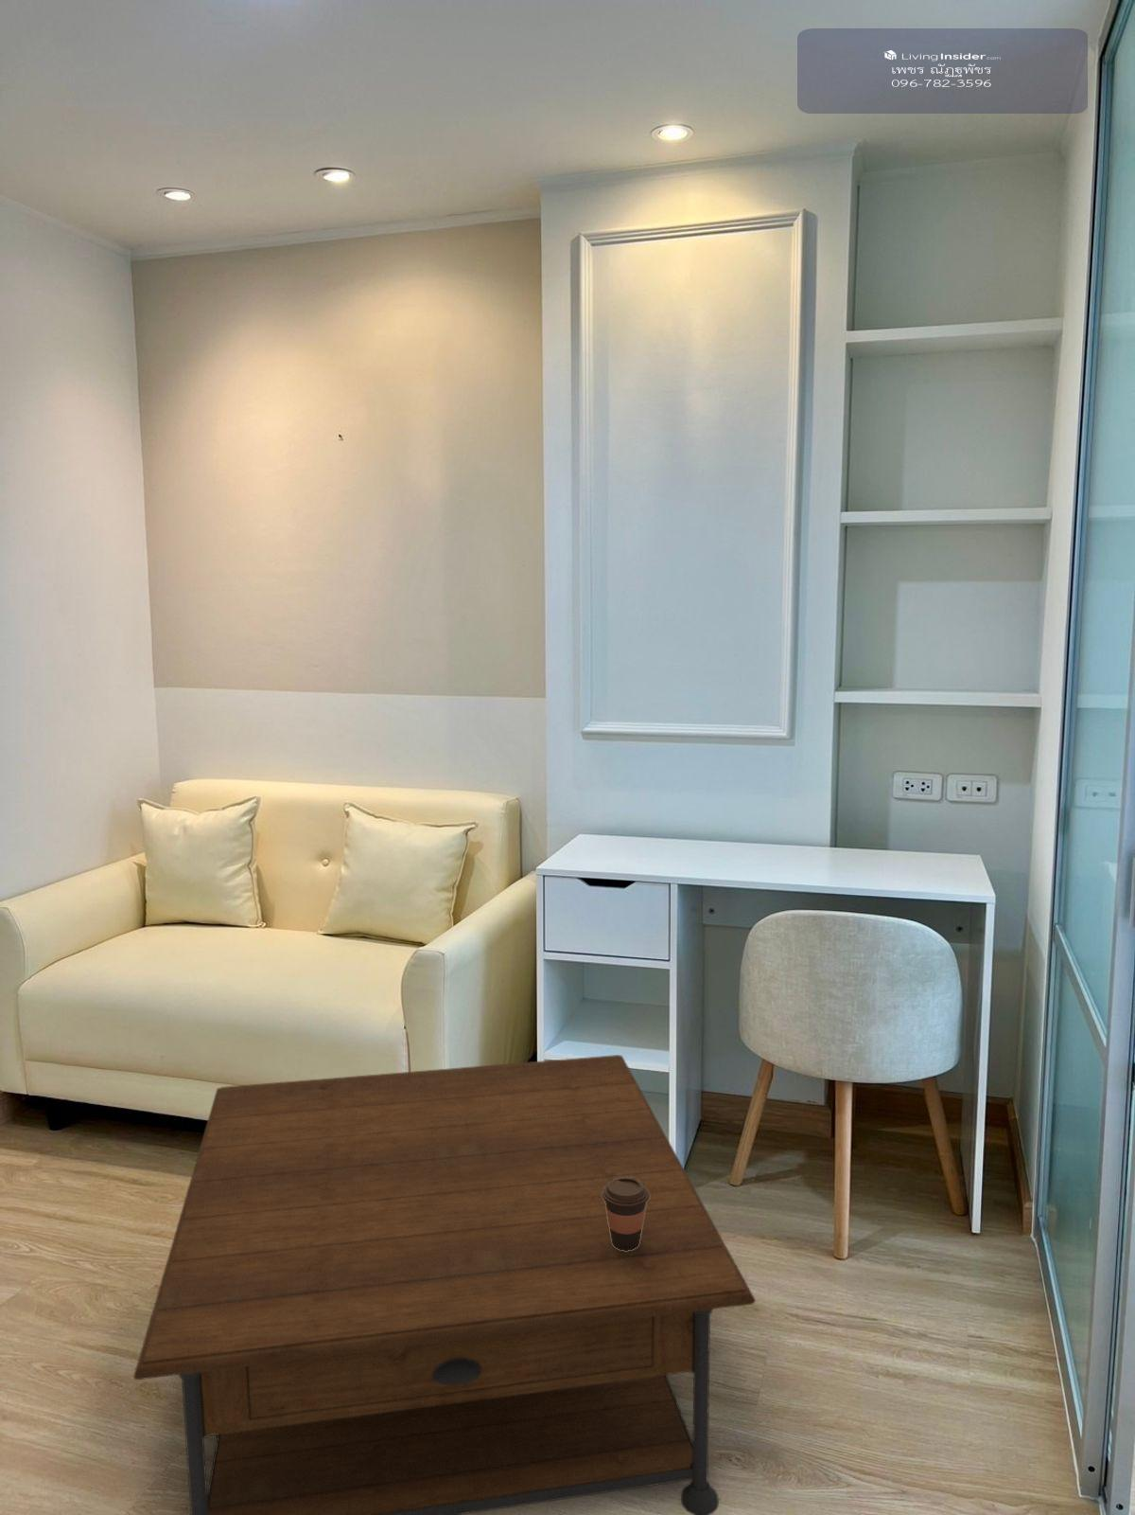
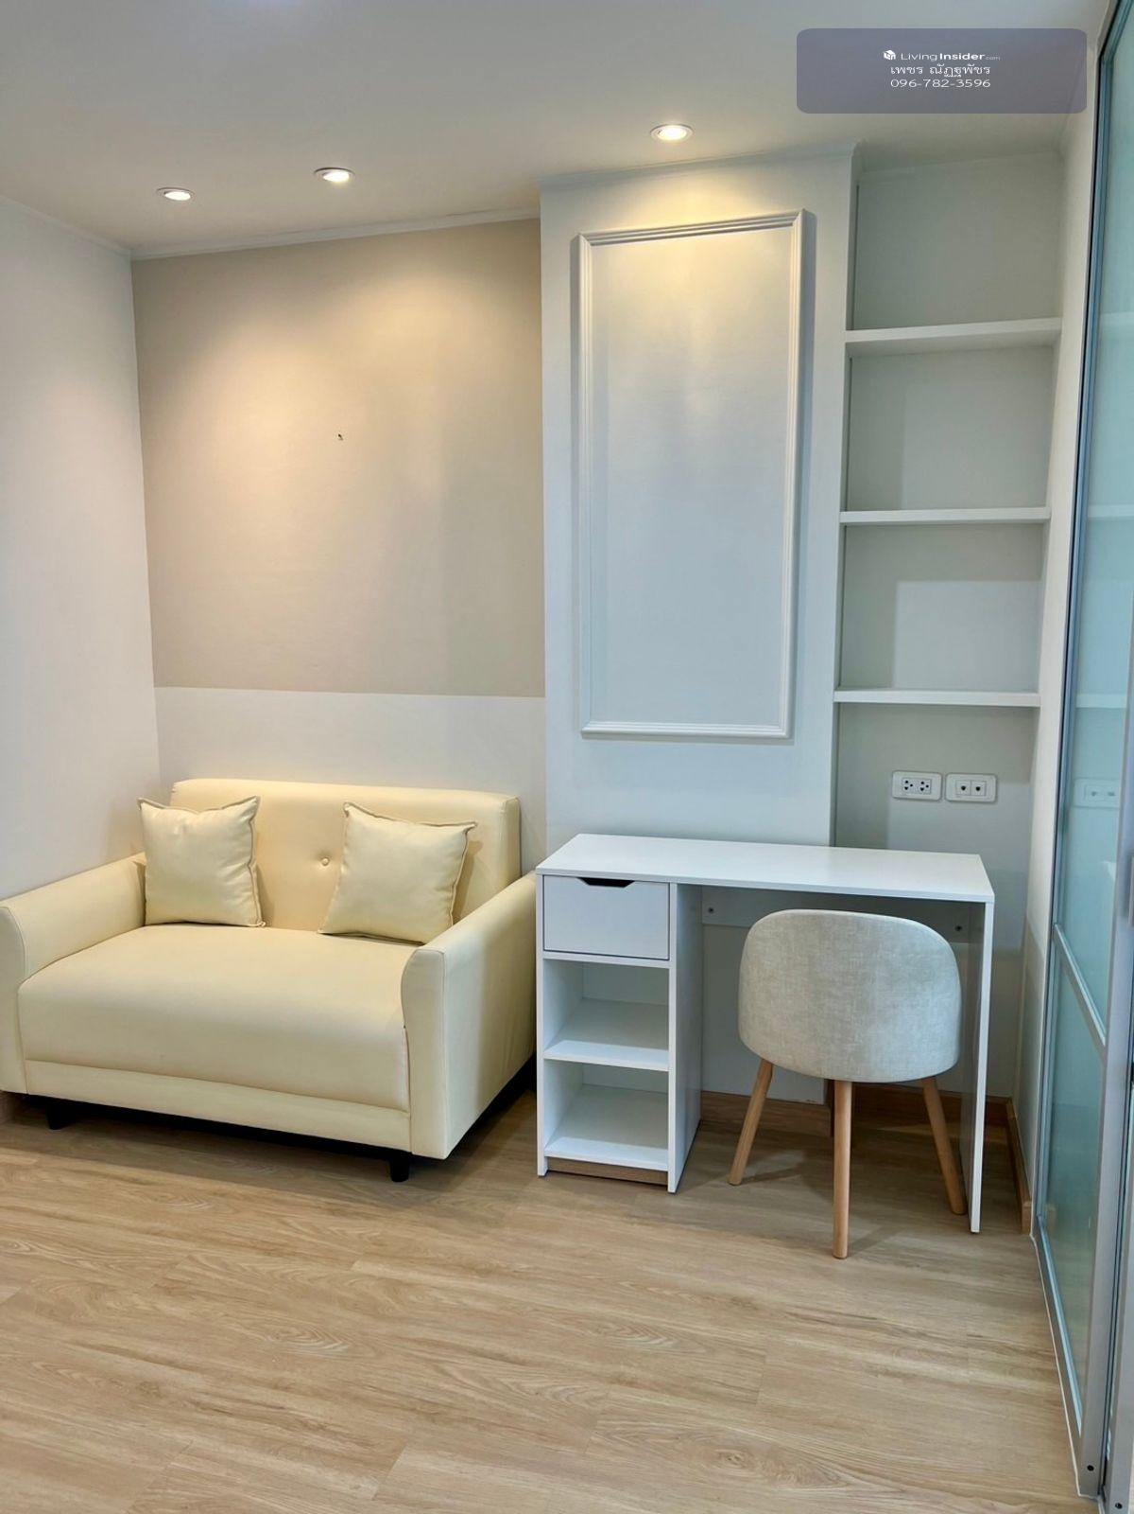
- coffee cup [602,1177,650,1251]
- coffee table [132,1053,756,1515]
